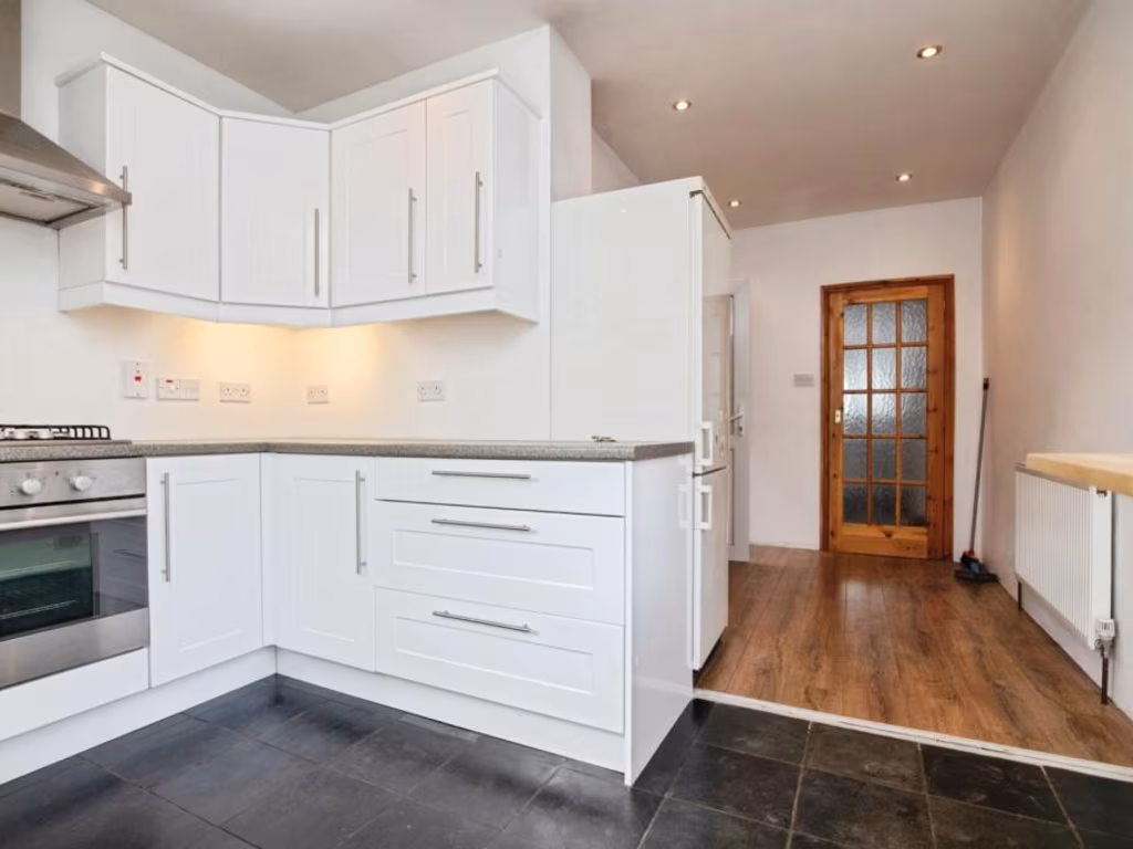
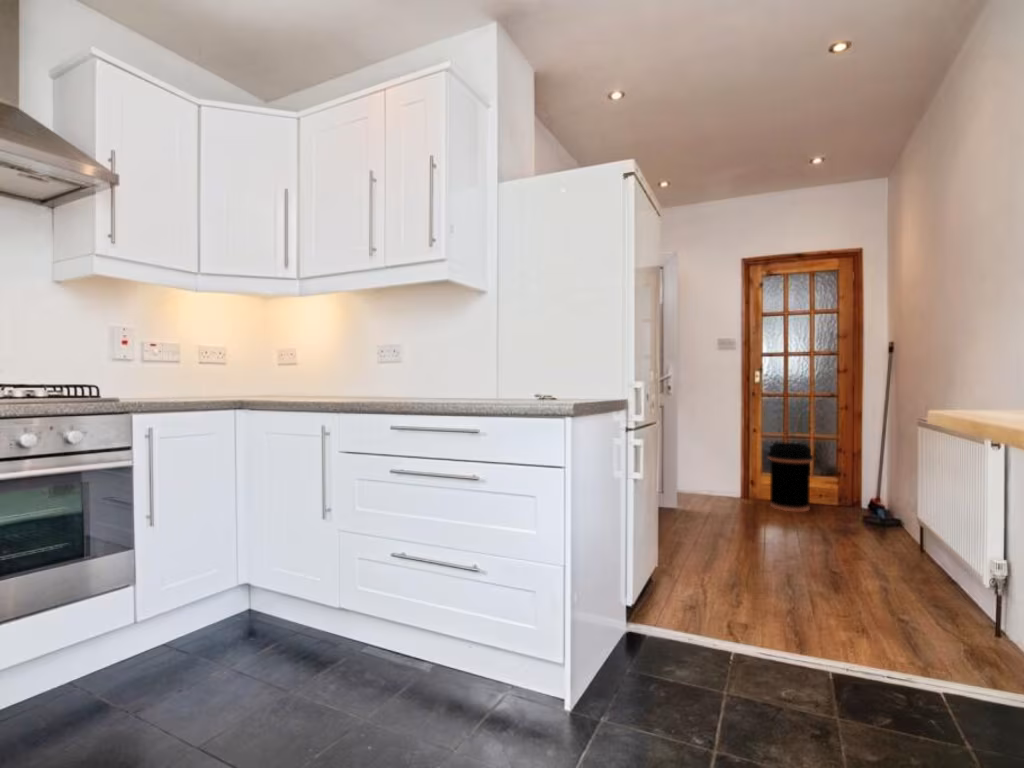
+ trash can [766,442,814,512]
